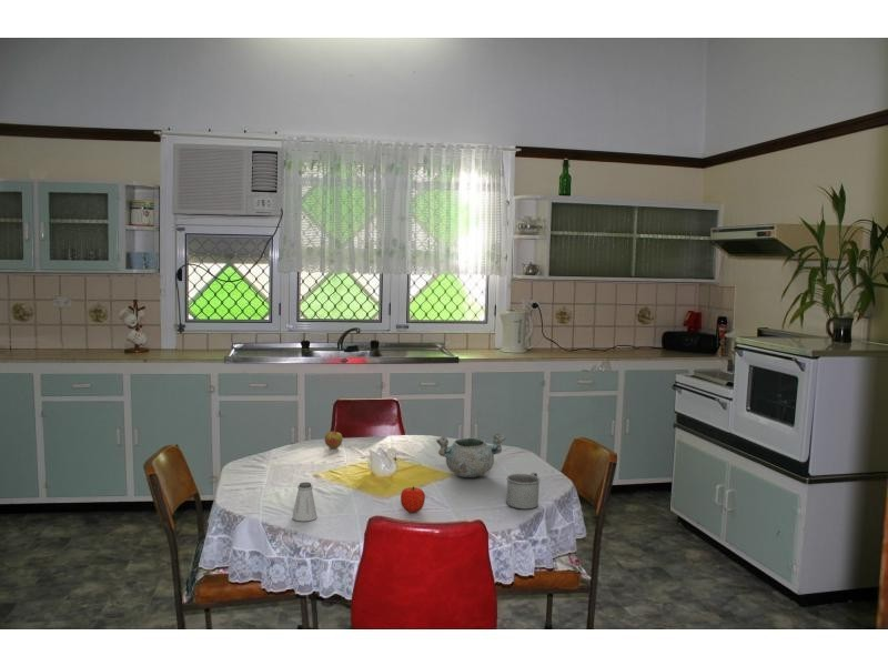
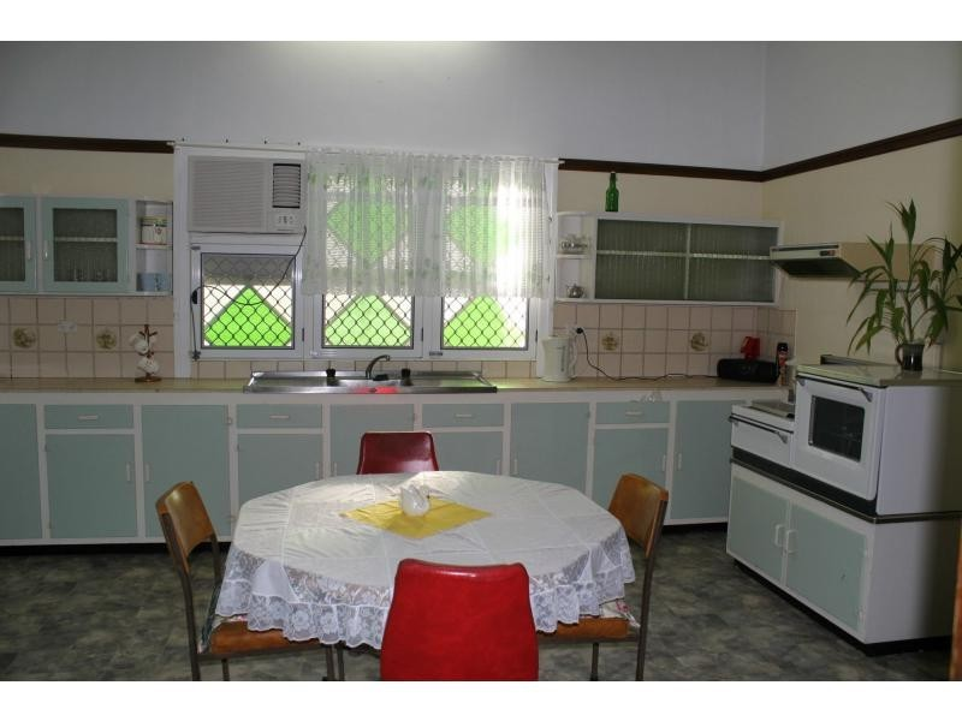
- fruit [400,485,426,514]
- mug [505,472,542,509]
- apple [324,427,344,450]
- saltshaker [291,481,317,522]
- decorative bowl [435,433,506,478]
